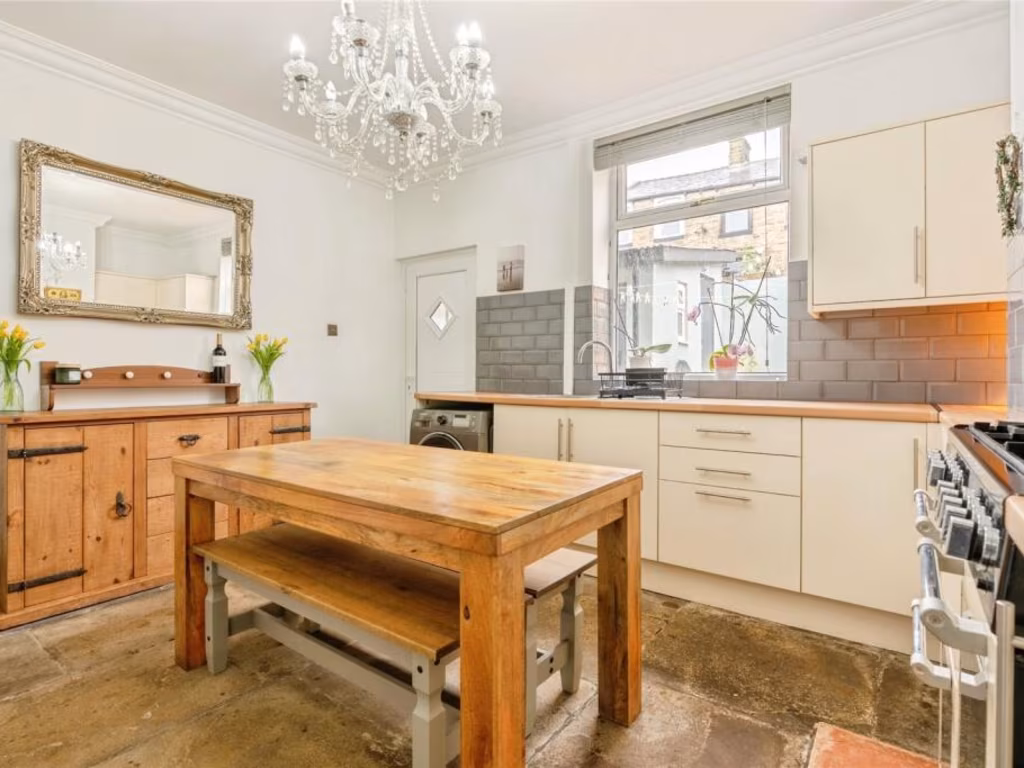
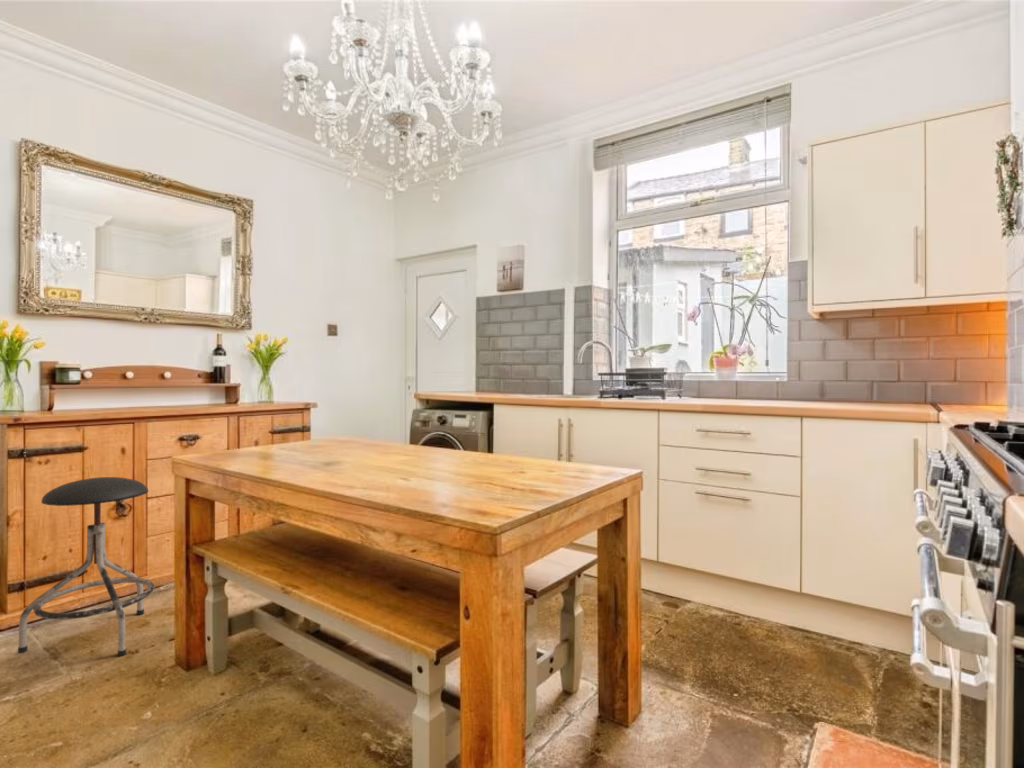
+ stool [17,476,156,657]
